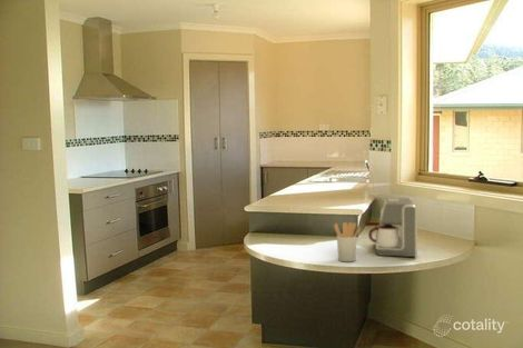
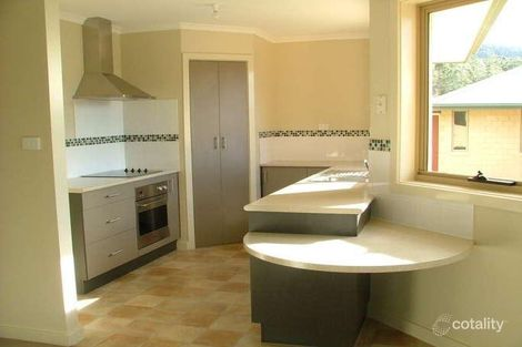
- utensil holder [333,221,362,262]
- coffee maker [365,197,418,258]
